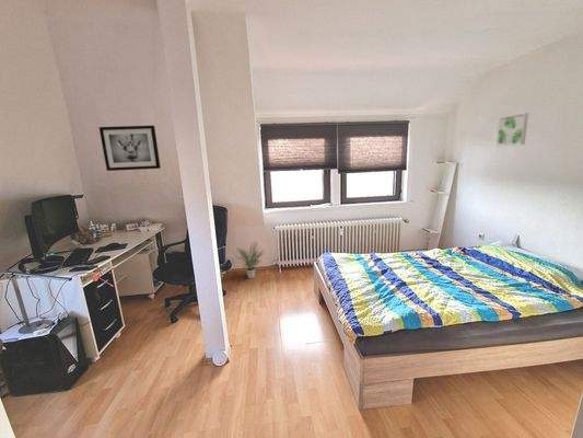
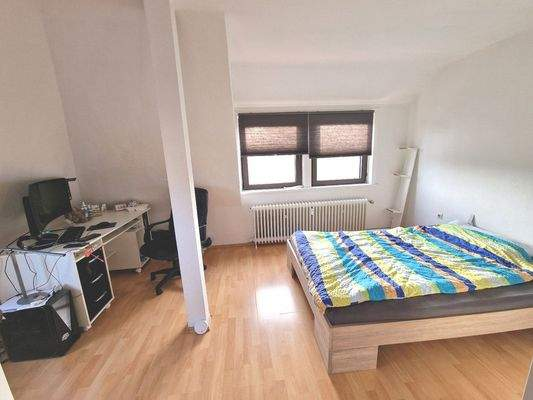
- wall art [98,125,162,172]
- wall art [495,112,529,148]
- potted plant [232,239,267,279]
